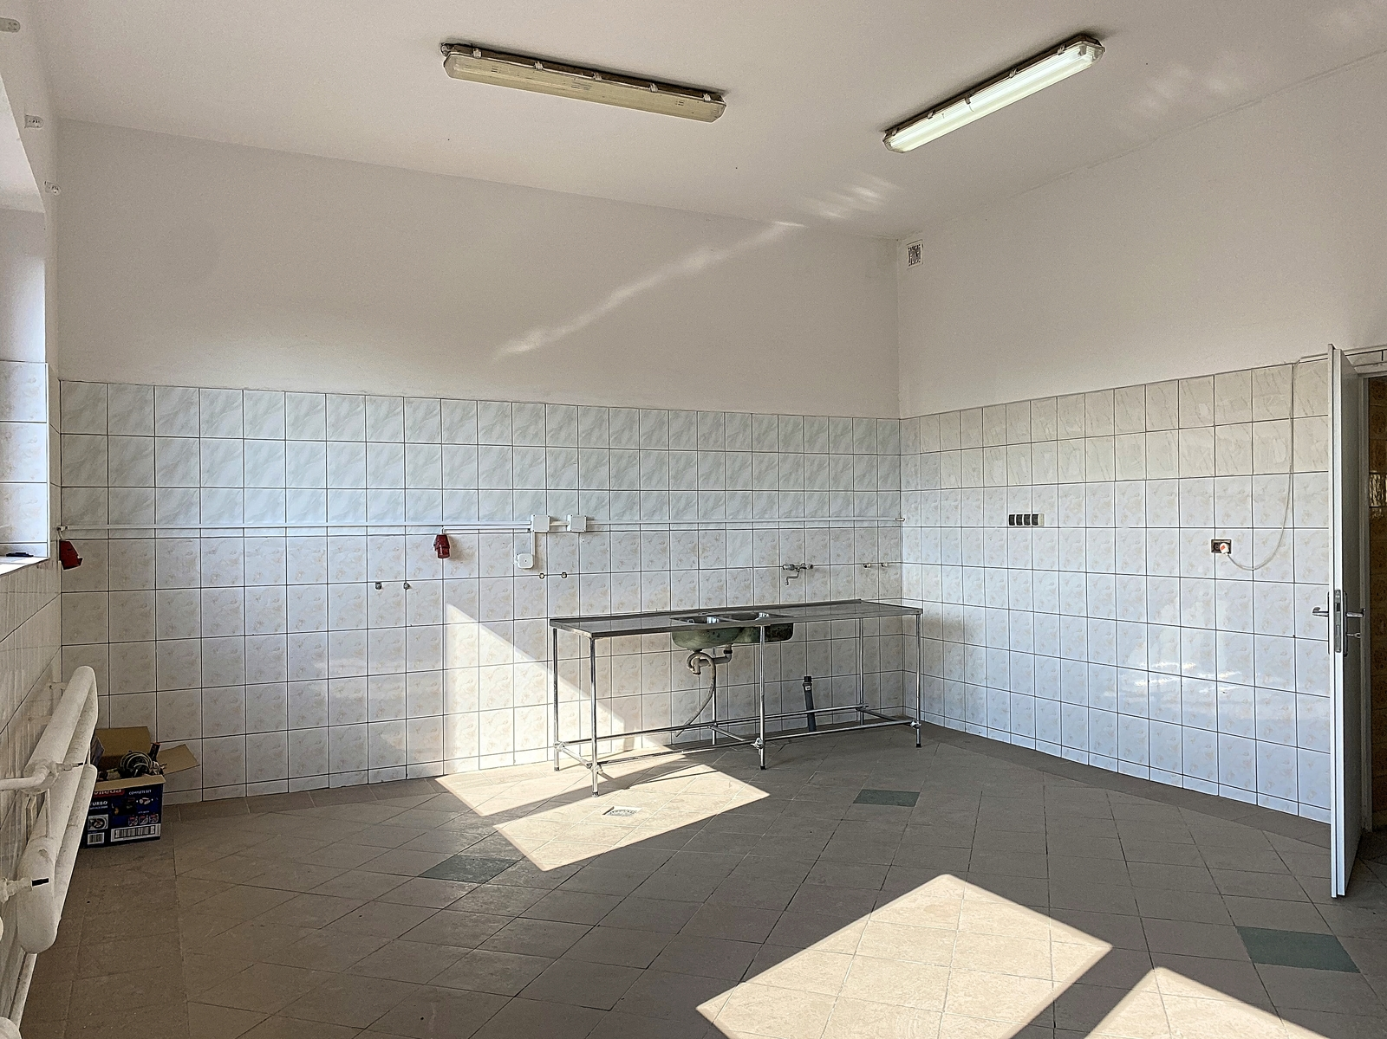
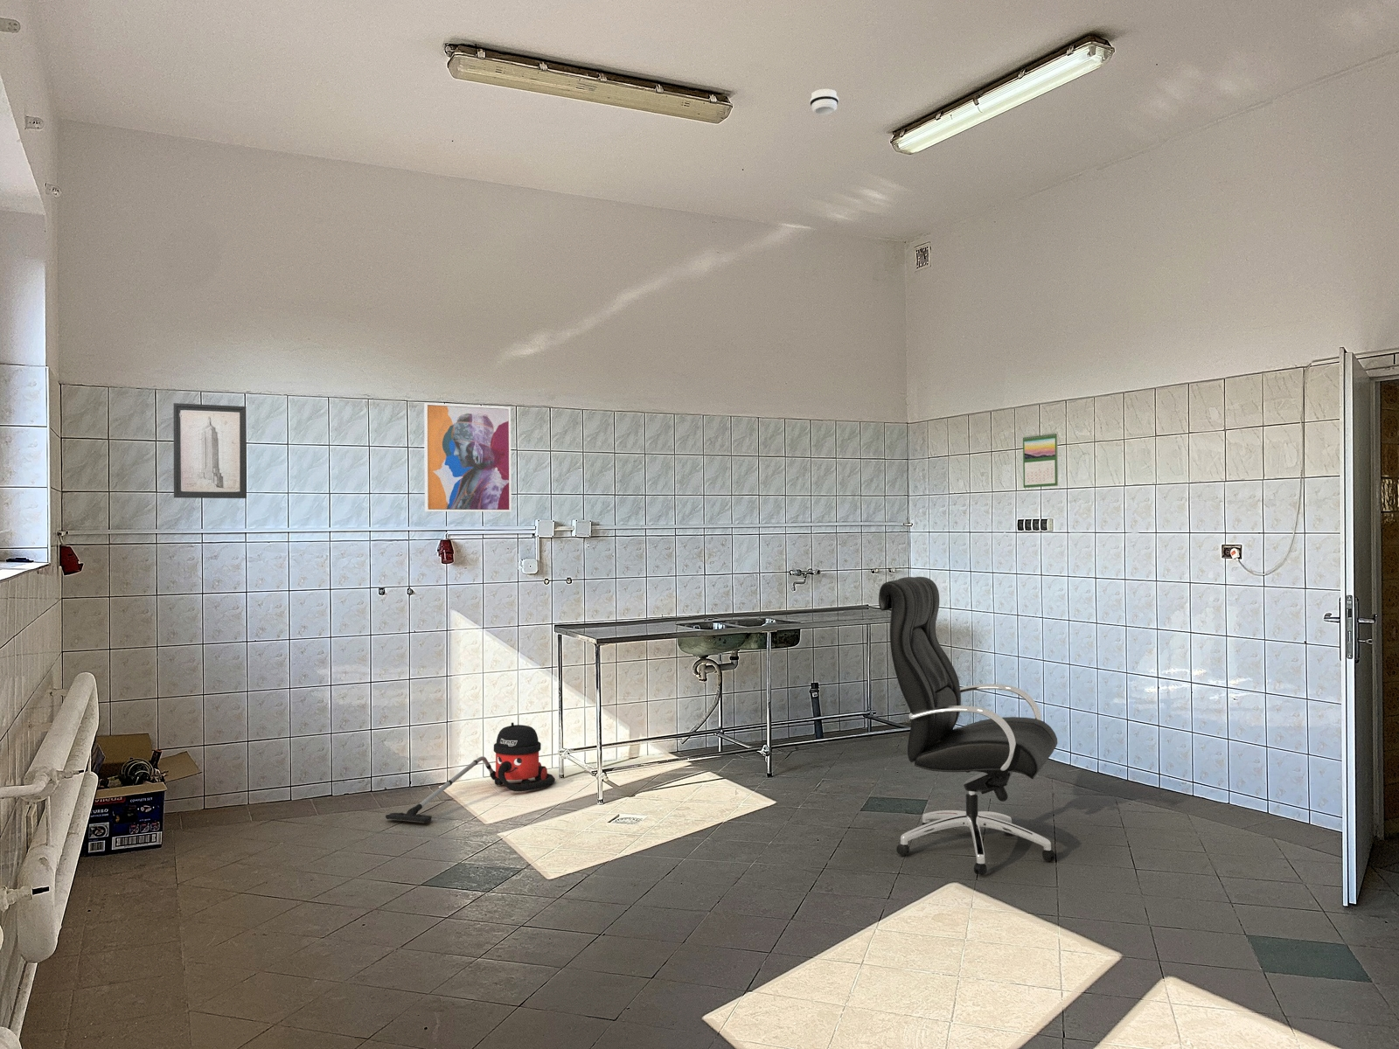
+ smoke detector [809,88,839,116]
+ calendar [1022,431,1059,488]
+ wall art [173,402,248,499]
+ office chair [878,576,1058,877]
+ vacuum cleaner [384,722,556,823]
+ wall art [423,402,512,512]
